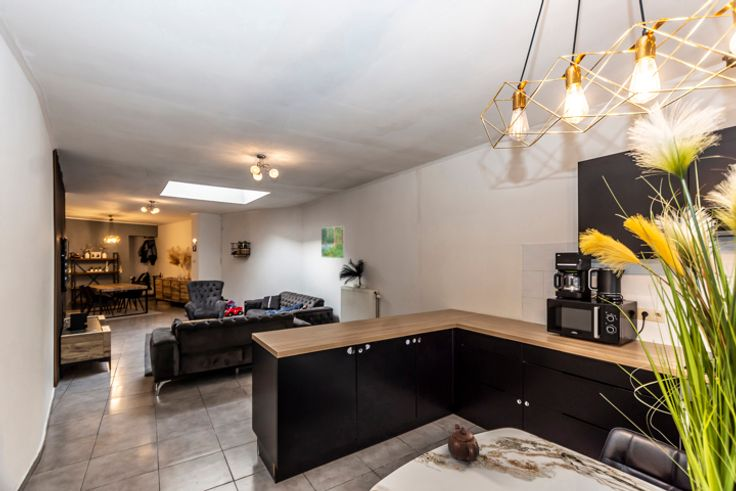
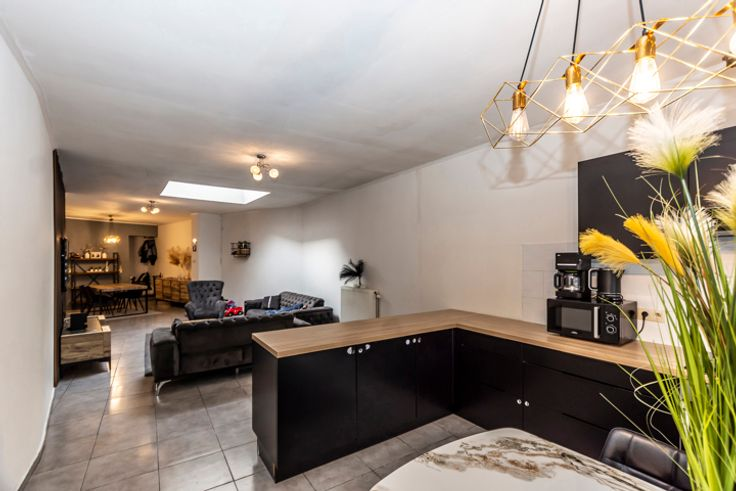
- teapot [447,423,480,463]
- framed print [320,225,346,259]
